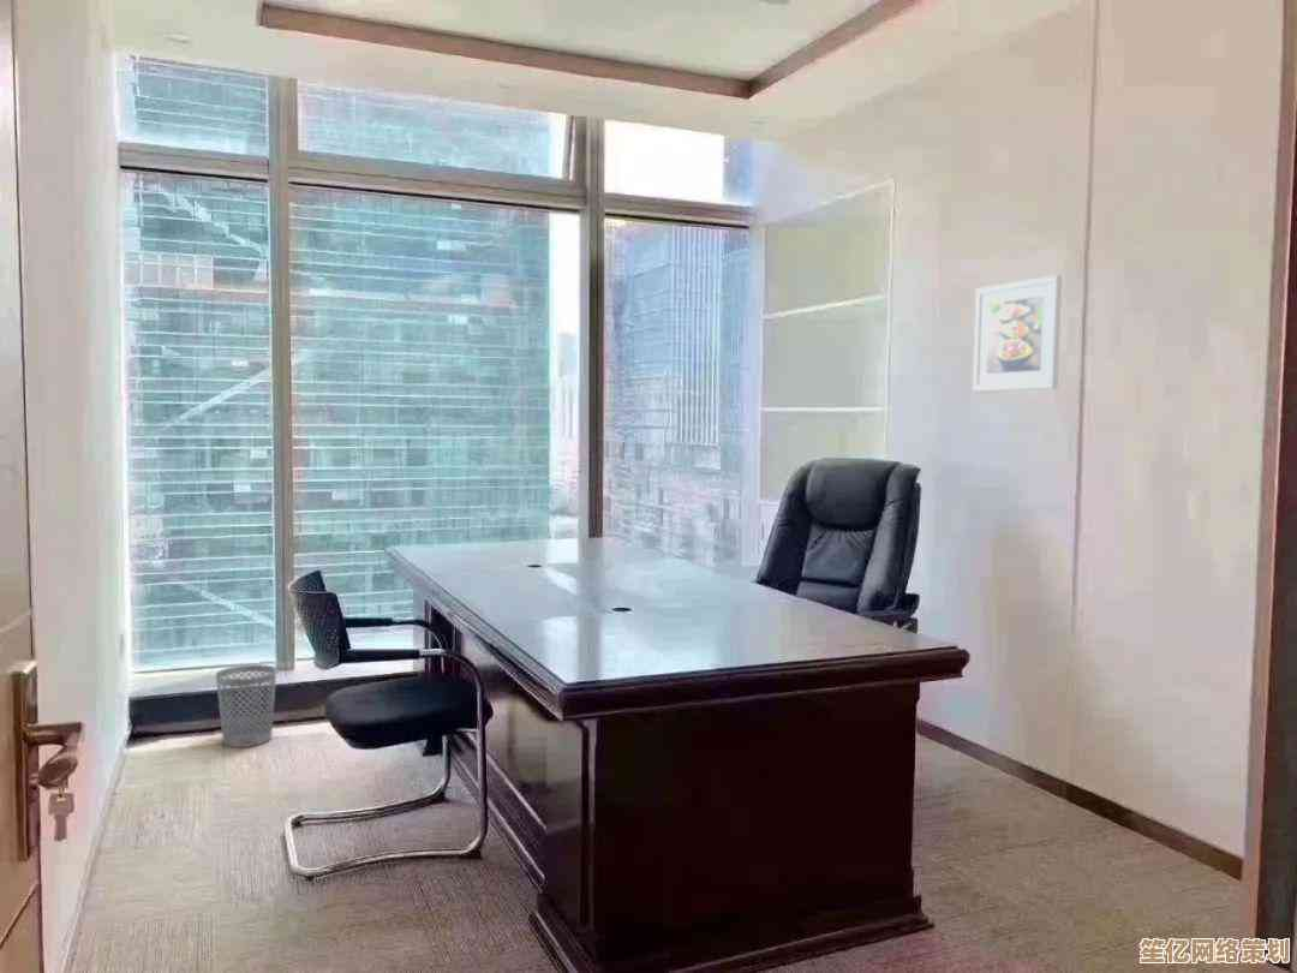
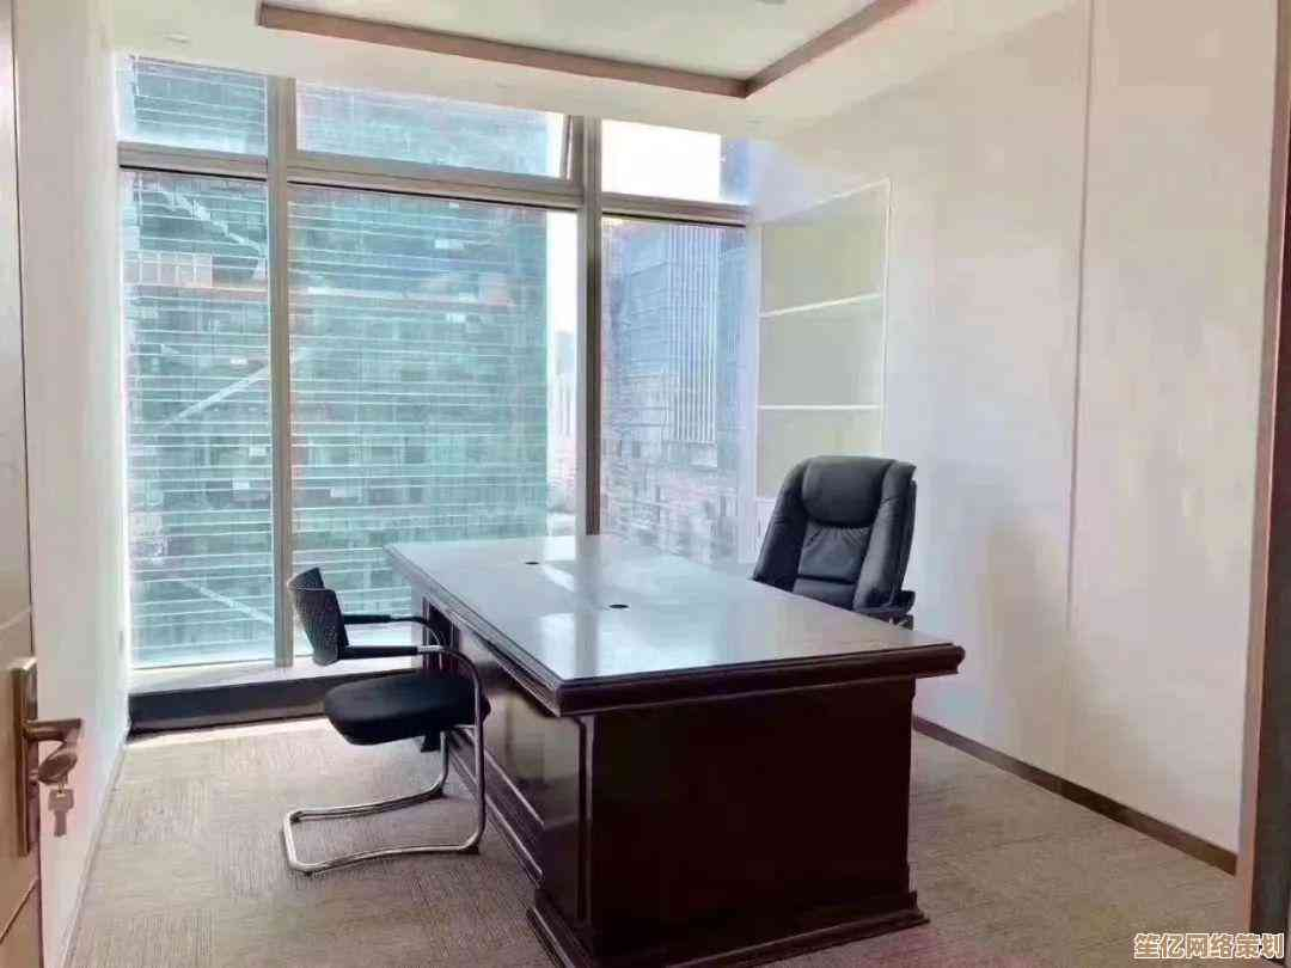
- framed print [972,274,1063,393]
- wastebasket [215,663,277,748]
